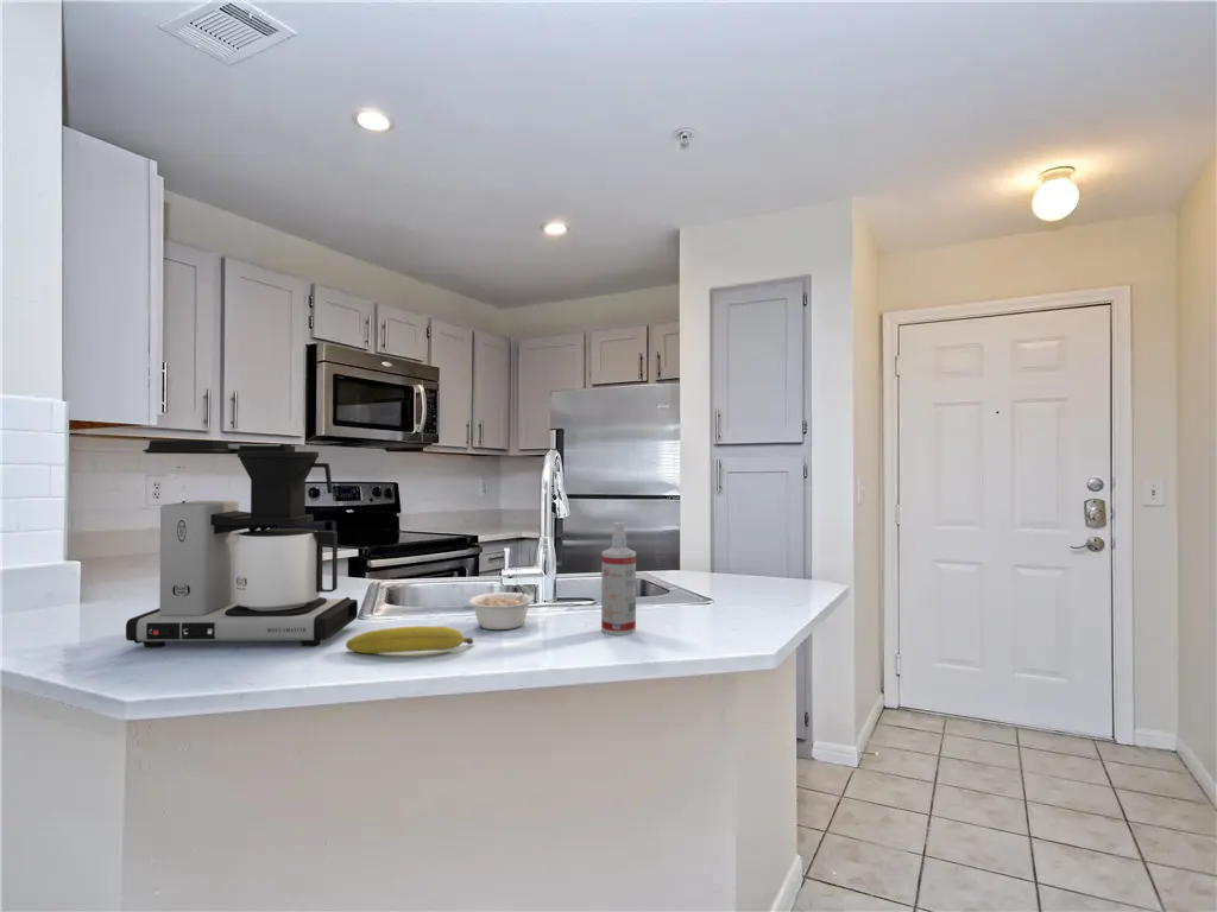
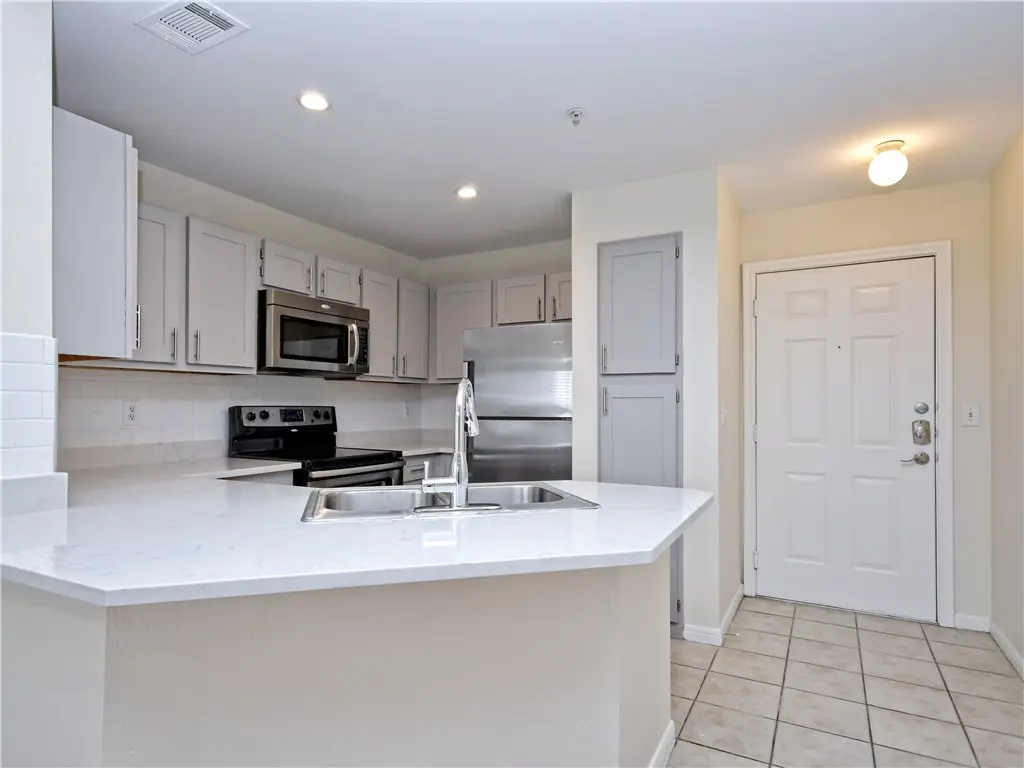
- legume [467,585,537,631]
- spray bottle [600,521,637,636]
- fruit [345,625,474,654]
- coffee maker [125,439,359,648]
